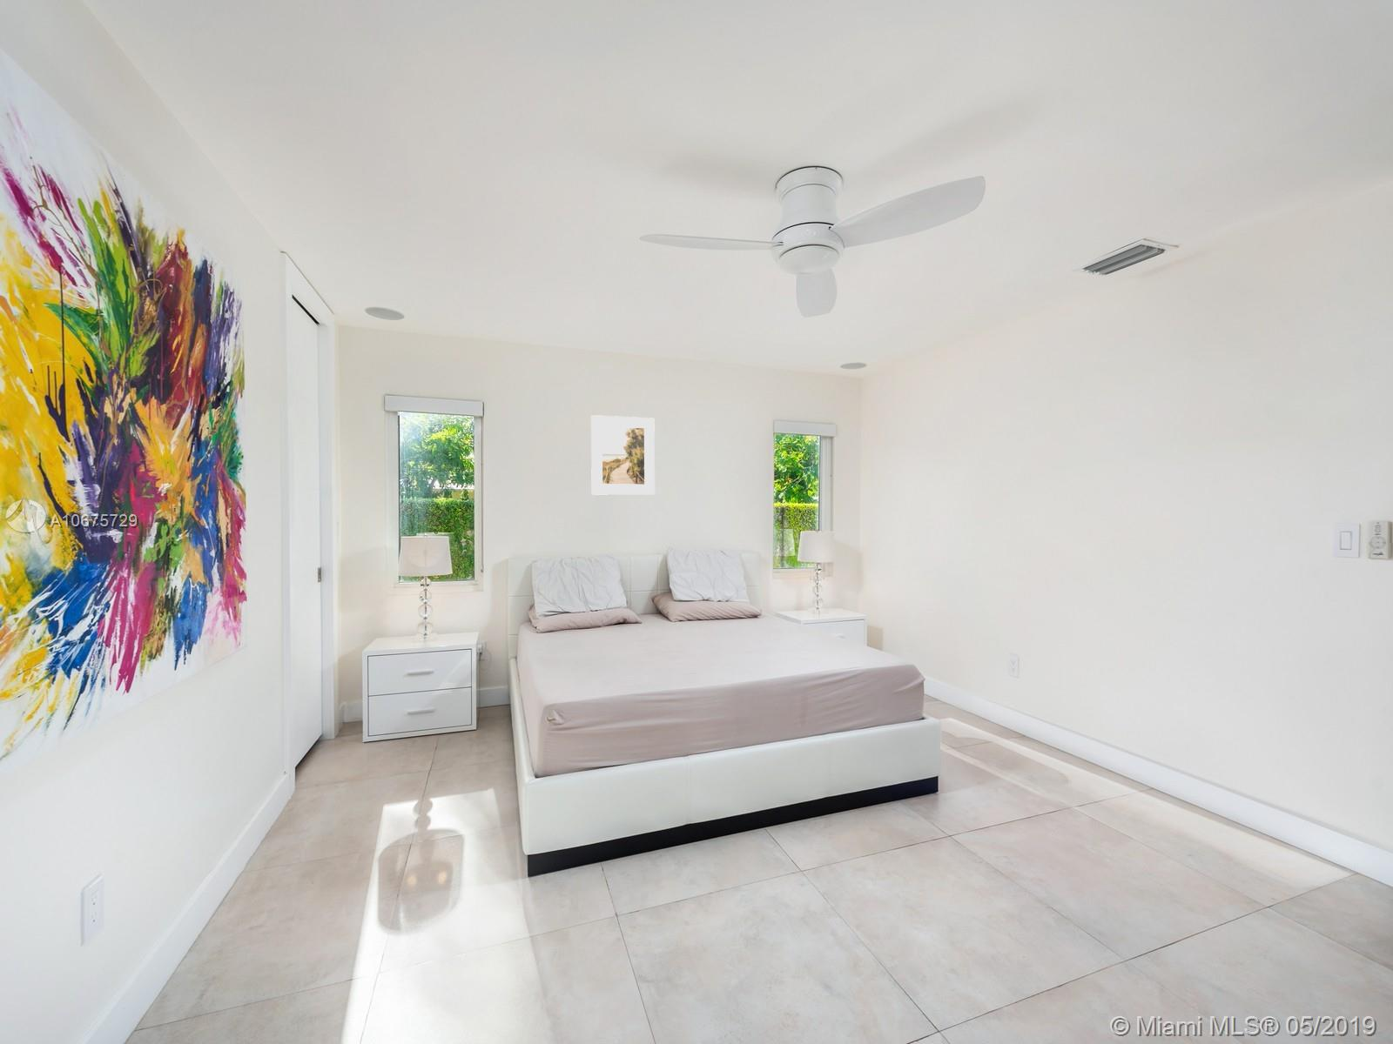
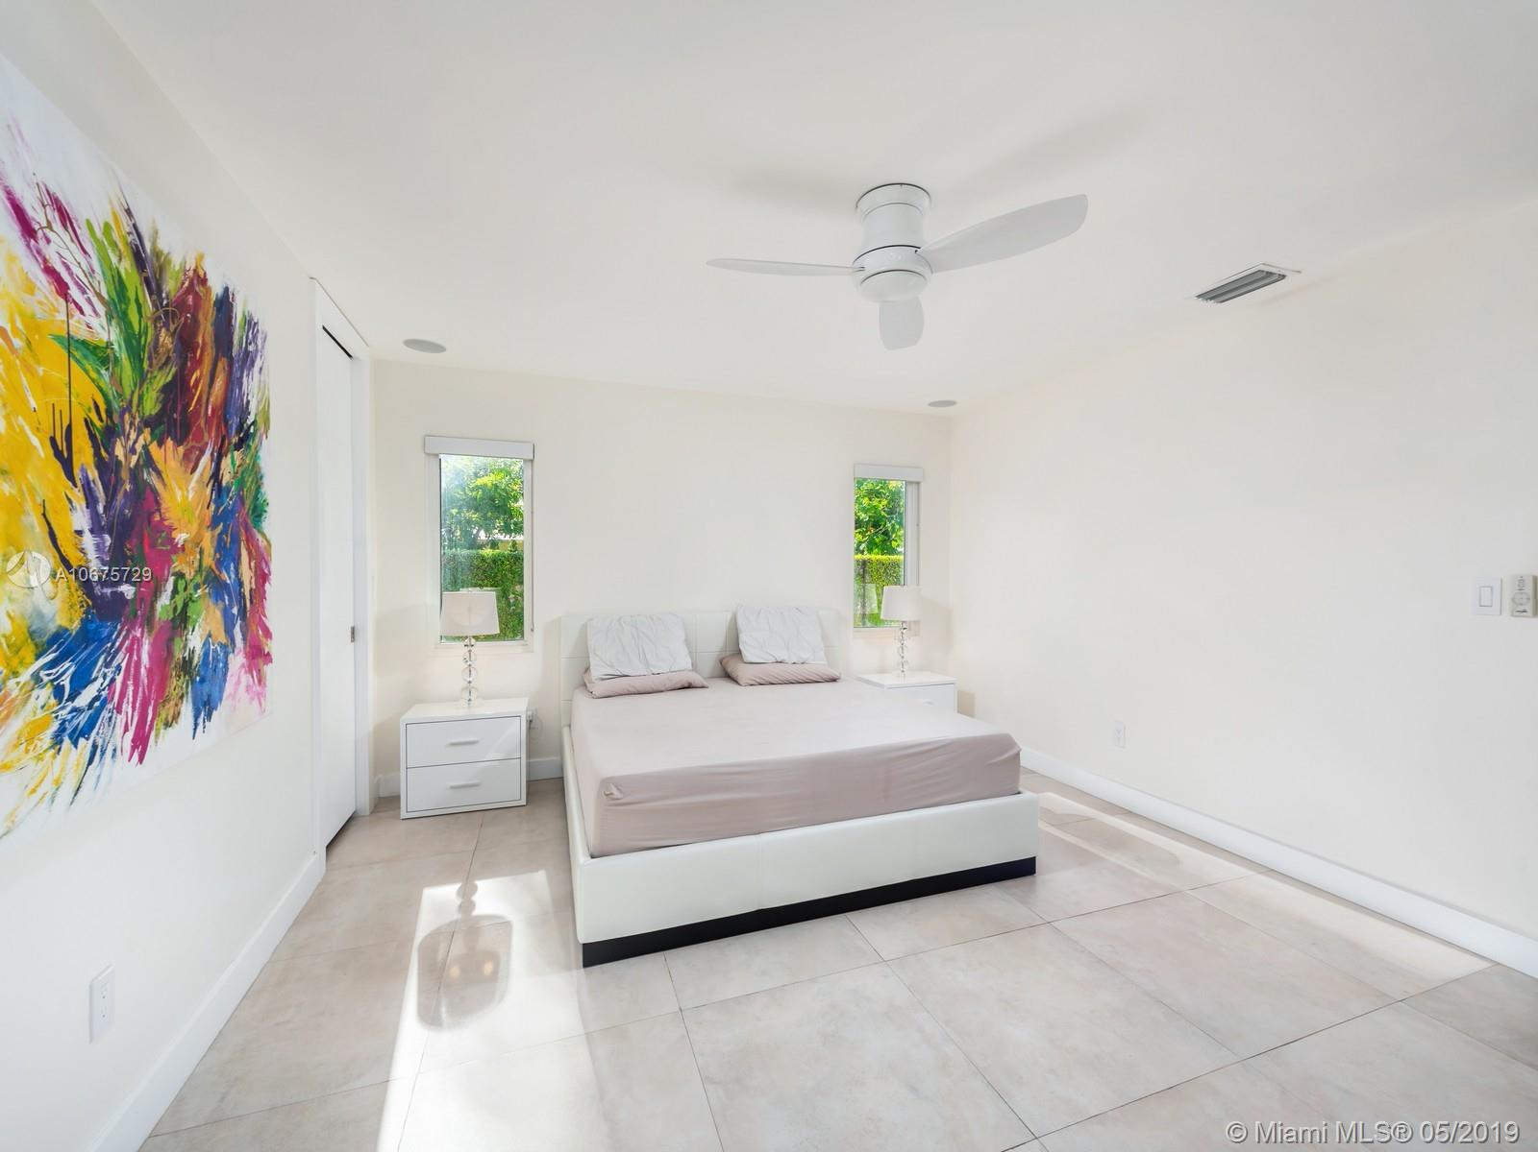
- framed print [590,415,656,496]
